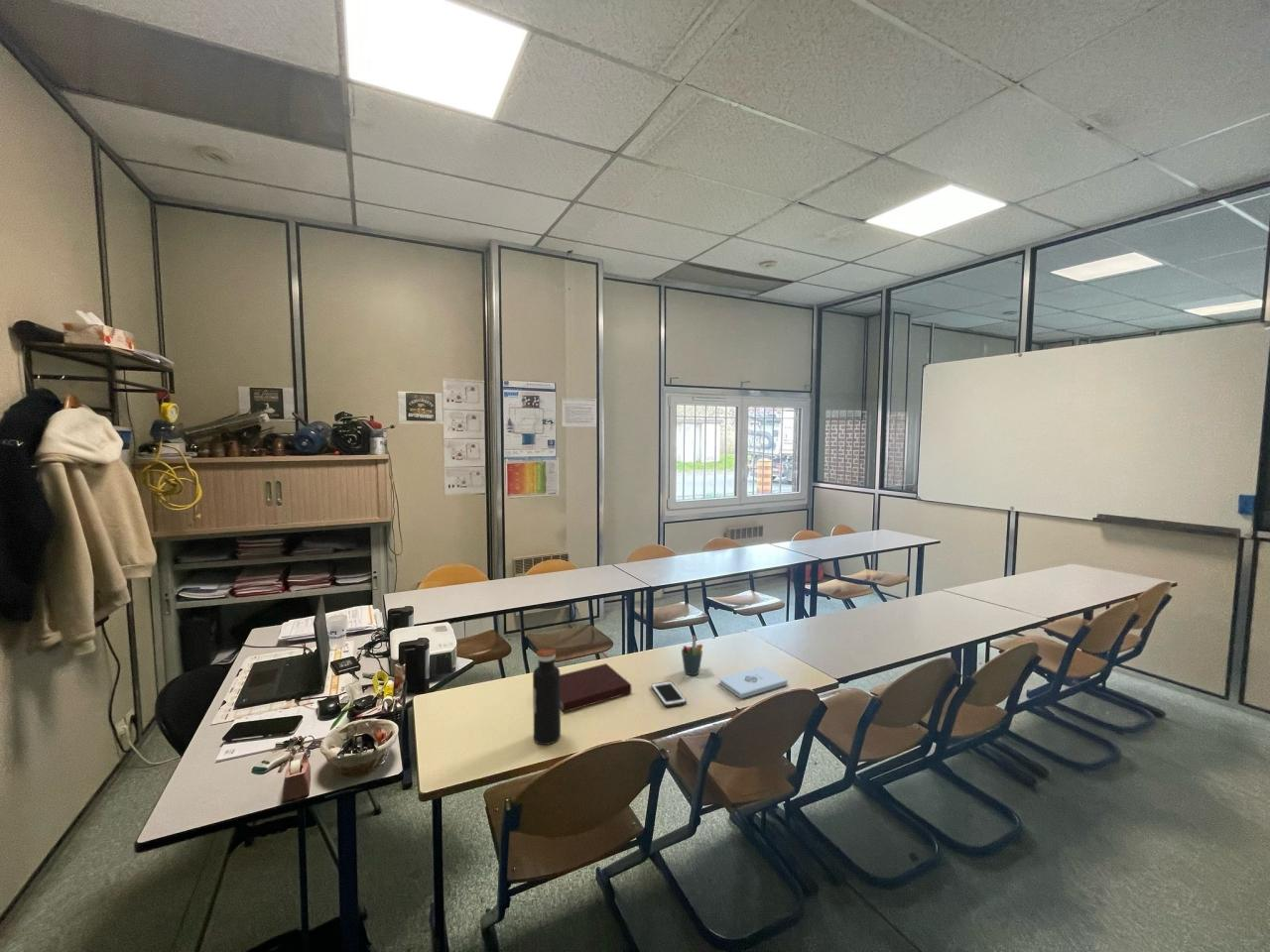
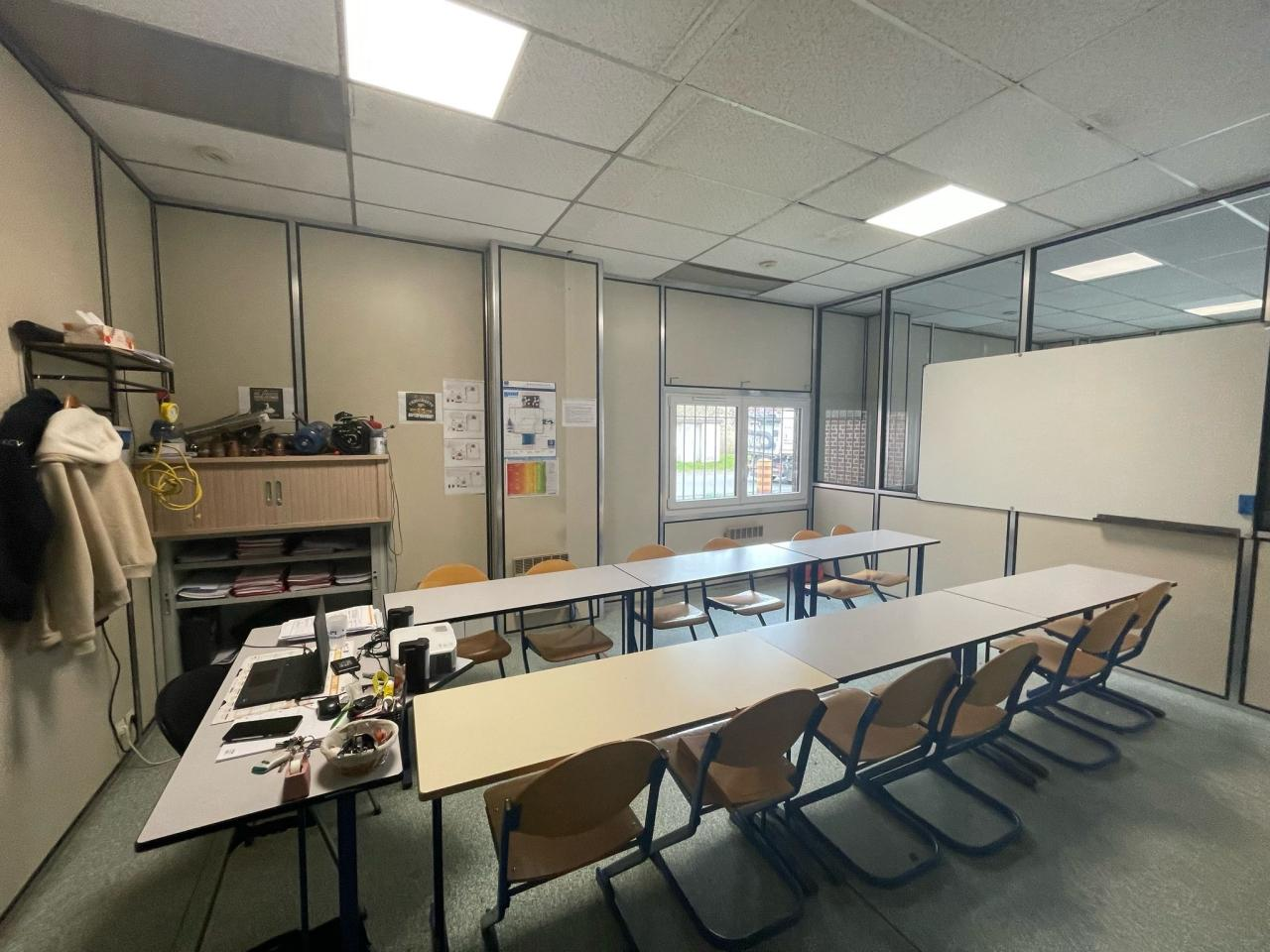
- cell phone [650,680,688,708]
- pen holder [681,635,703,676]
- water bottle [532,647,562,746]
- notebook [560,662,632,714]
- notepad [718,665,789,699]
